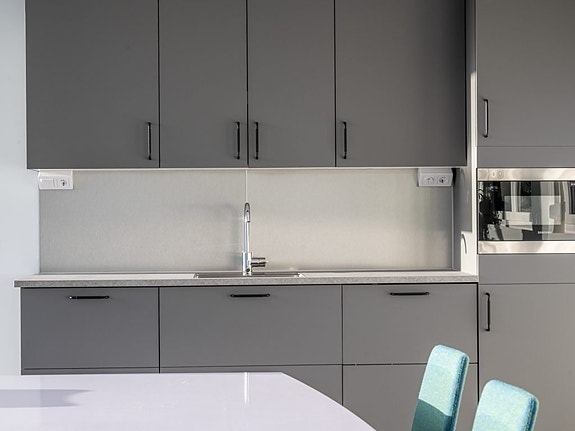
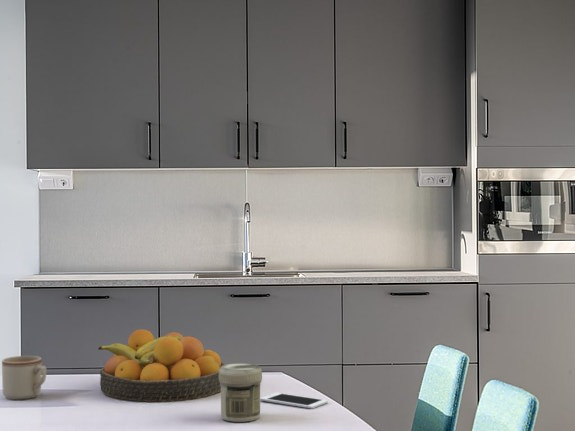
+ mug [1,355,47,400]
+ jar [219,362,263,423]
+ cell phone [260,392,329,410]
+ fruit bowl [97,329,226,403]
